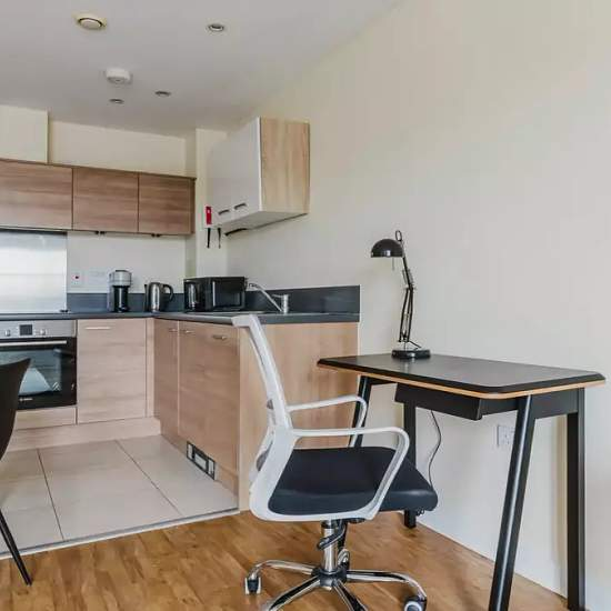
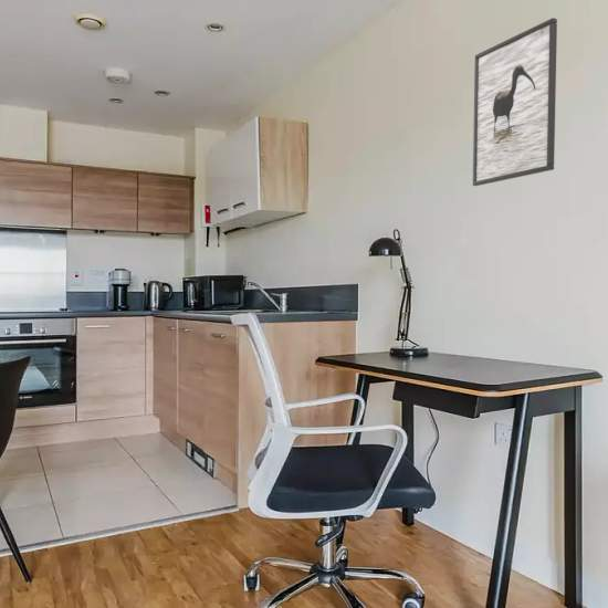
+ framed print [472,17,558,187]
